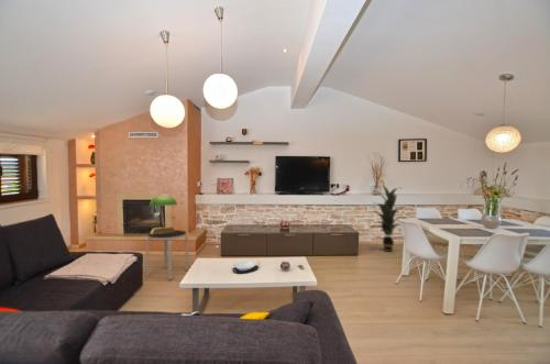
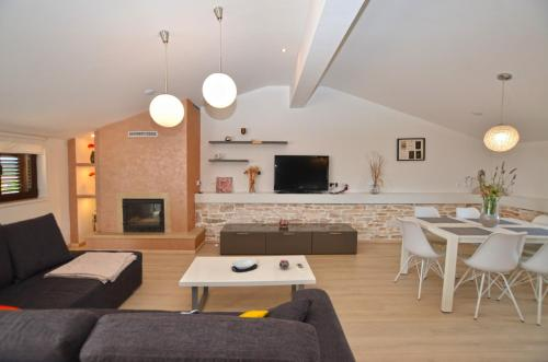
- table lamp [148,196,178,235]
- side table [145,229,189,282]
- indoor plant [370,184,409,253]
